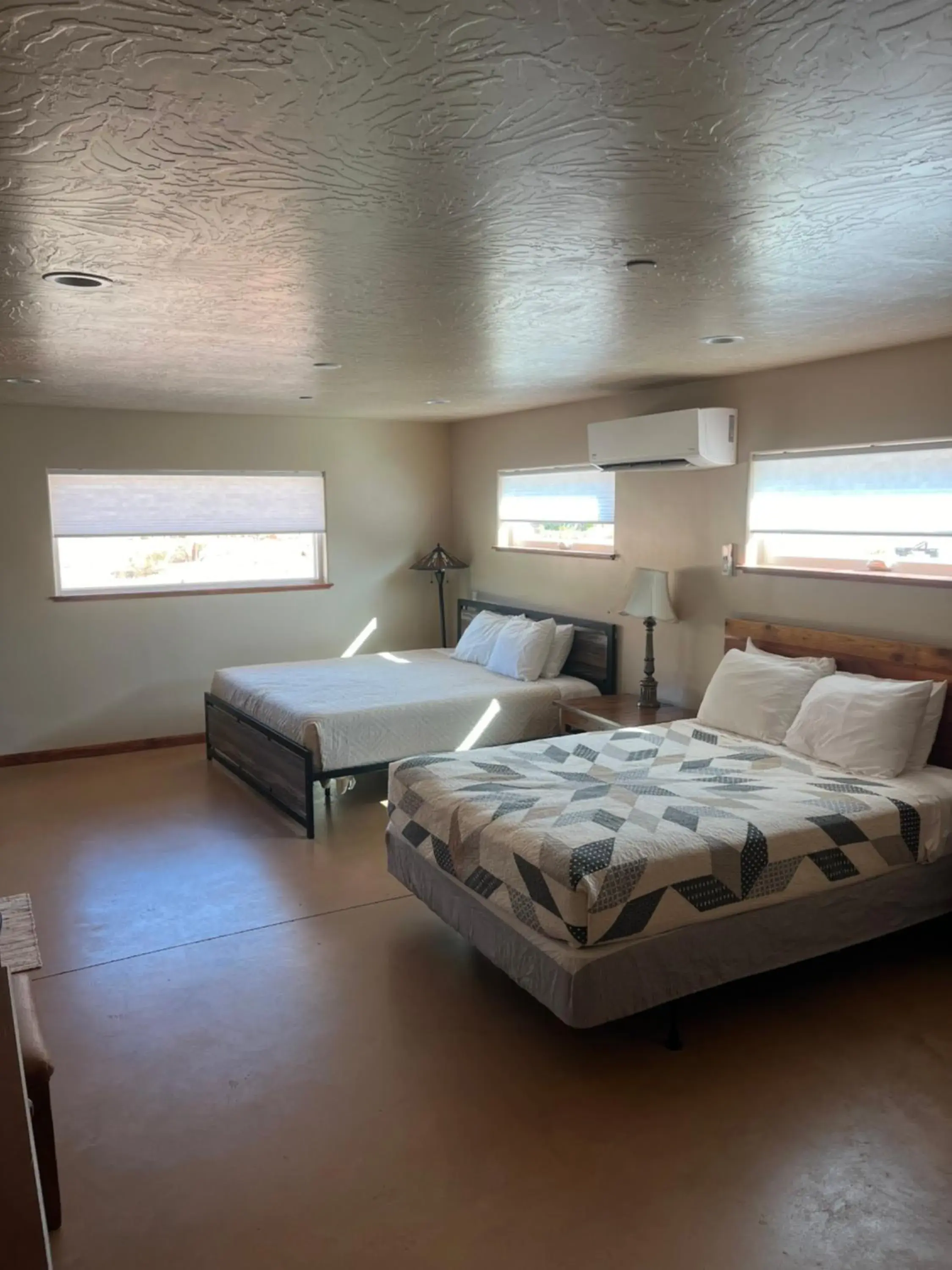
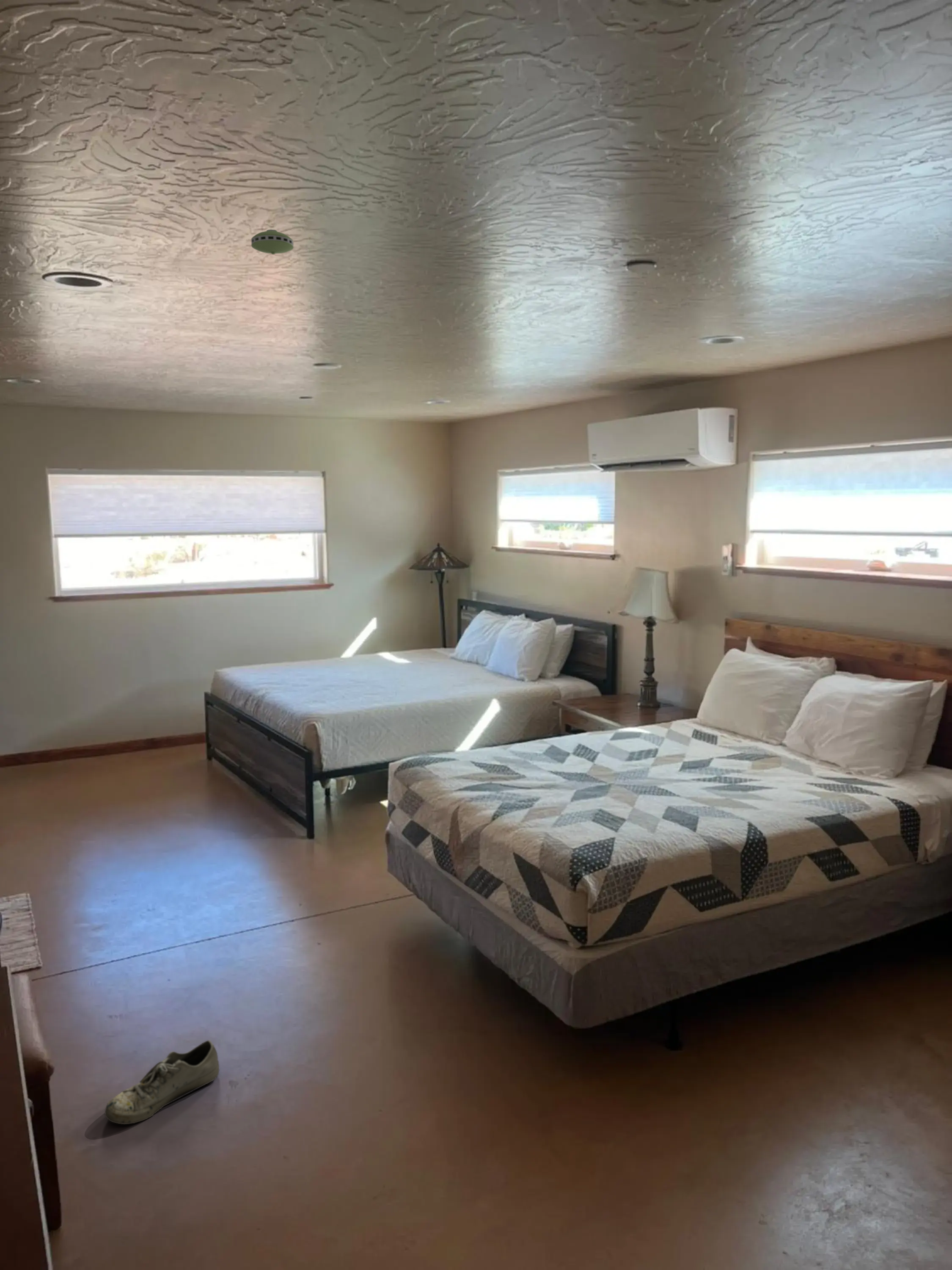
+ shoe [105,1040,220,1125]
+ smoke detector [251,229,294,255]
